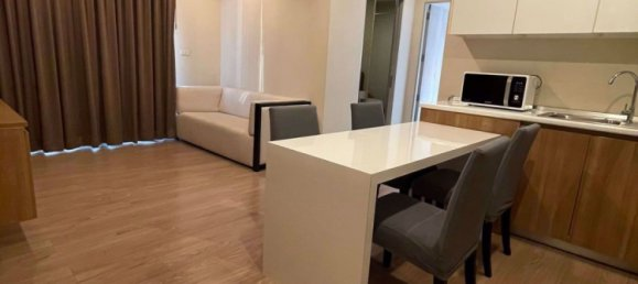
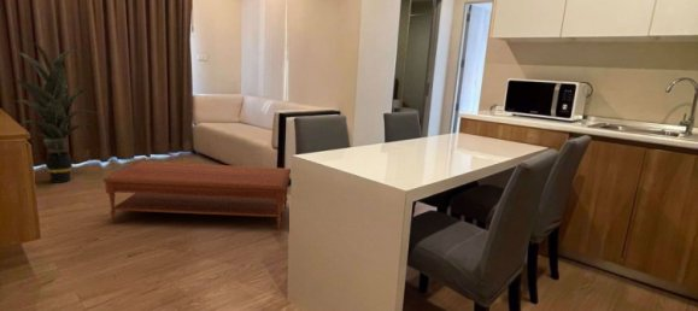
+ coffee table [101,160,292,230]
+ indoor plant [0,36,101,184]
